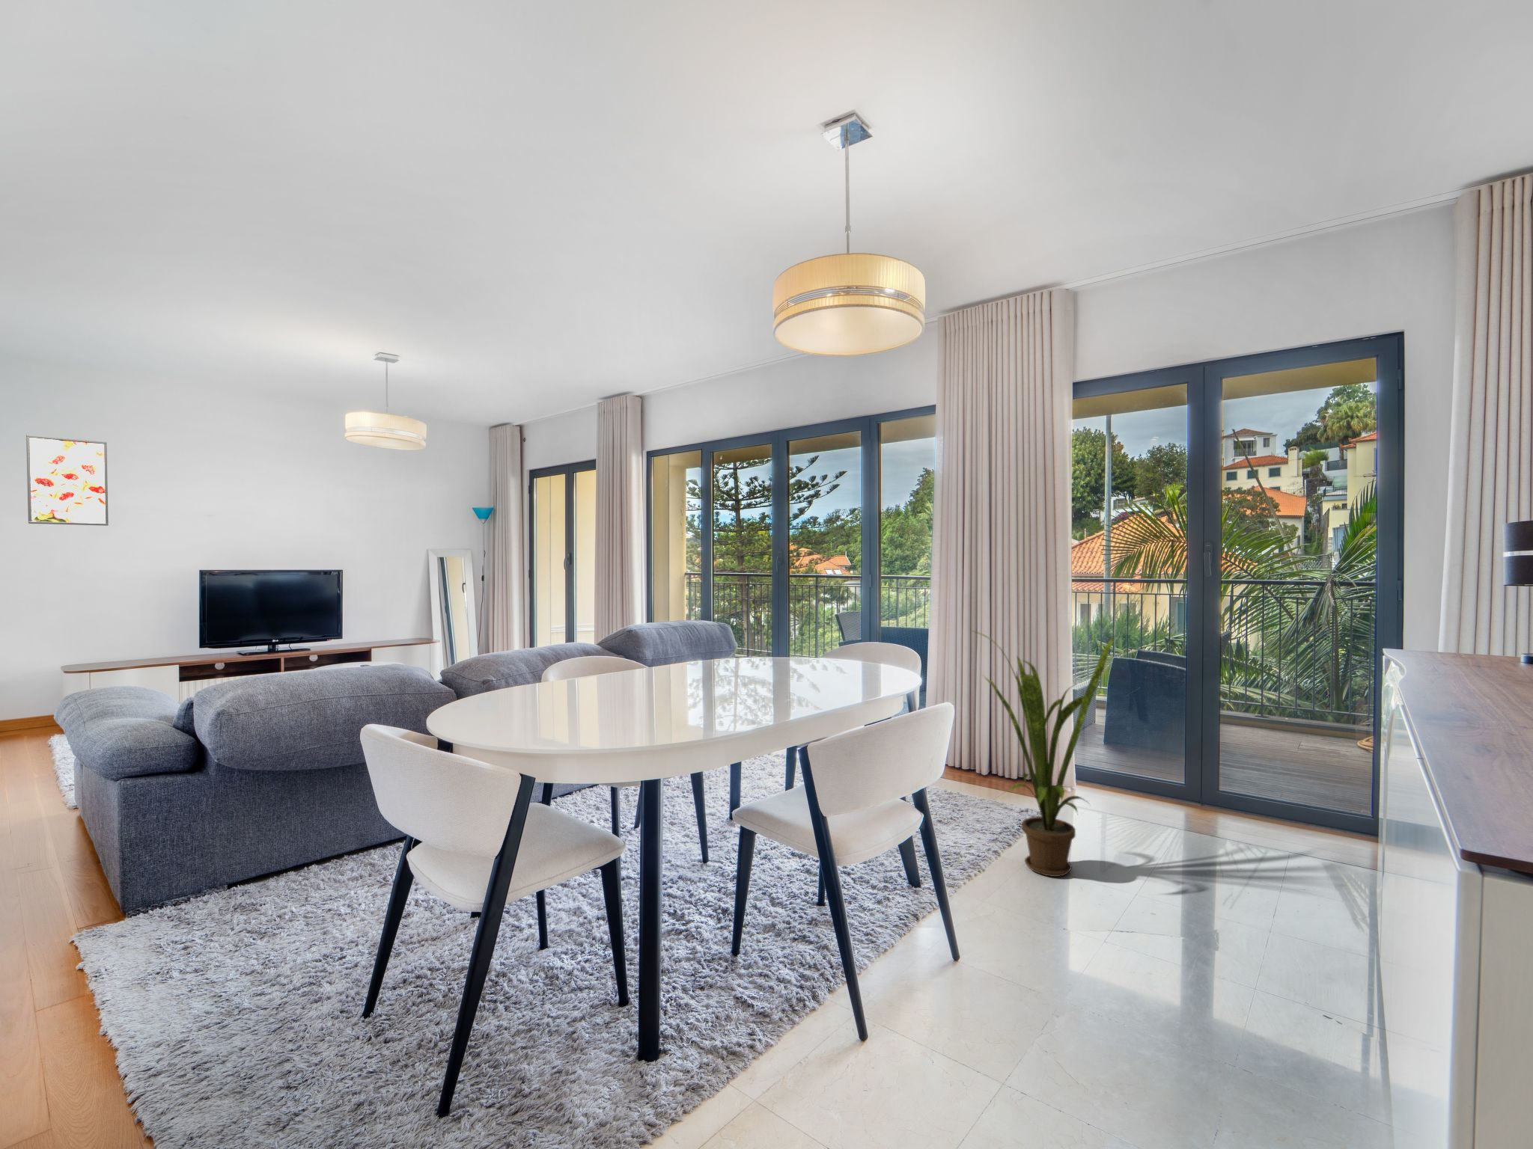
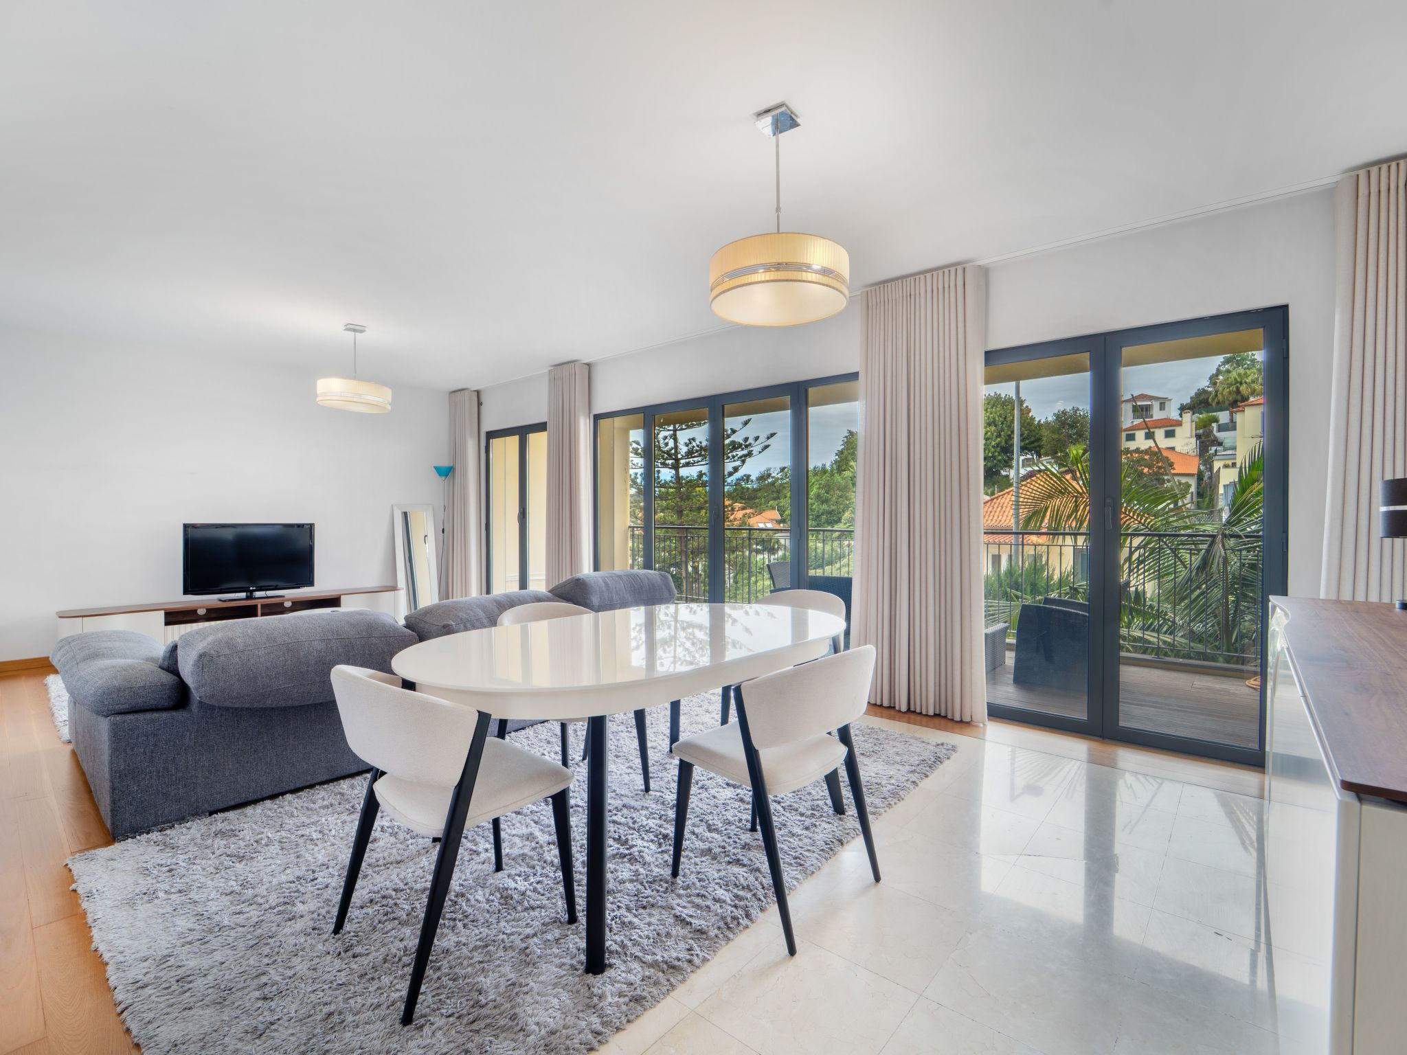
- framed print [25,433,110,526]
- house plant [970,630,1117,877]
